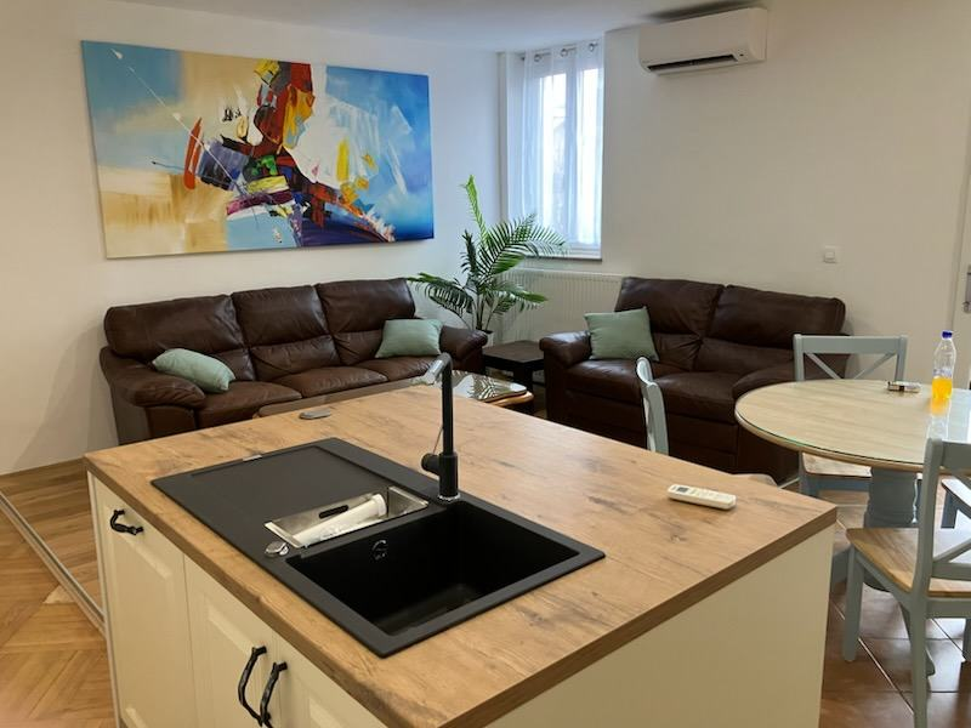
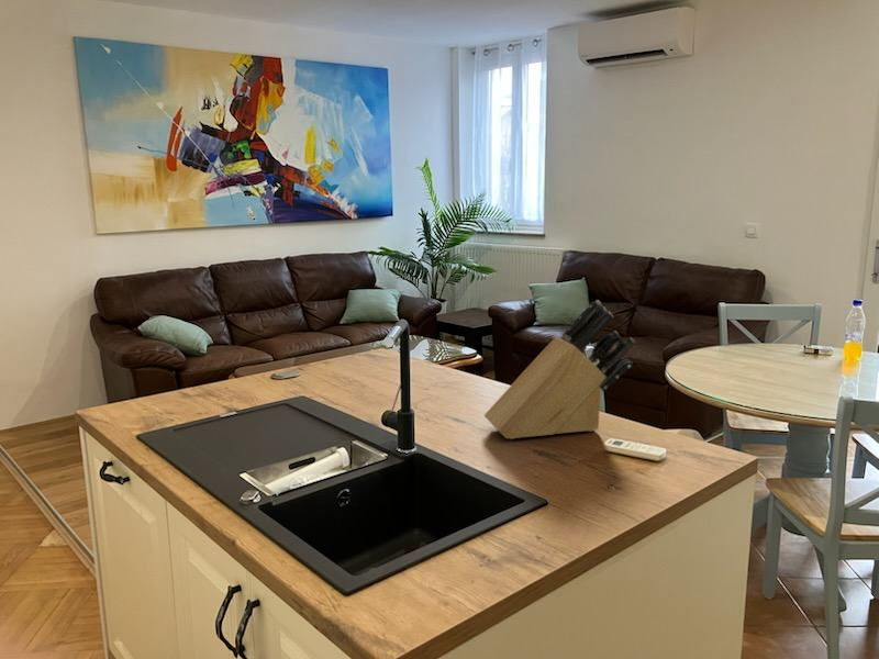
+ knife block [483,299,636,440]
